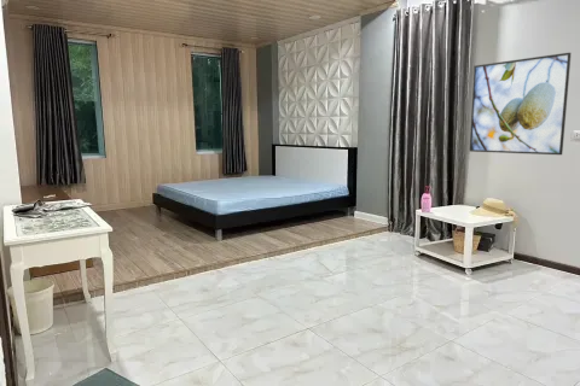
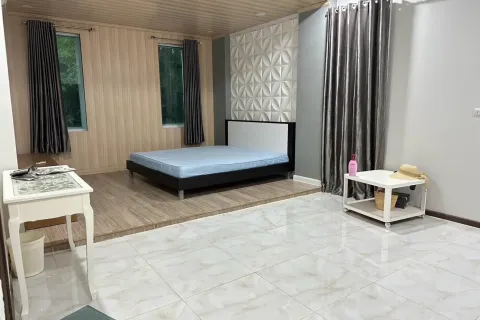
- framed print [469,52,573,156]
